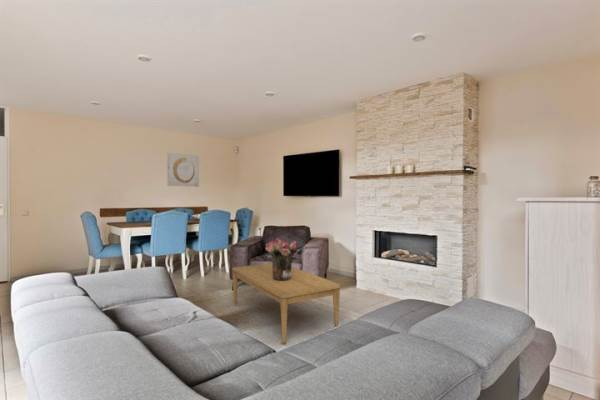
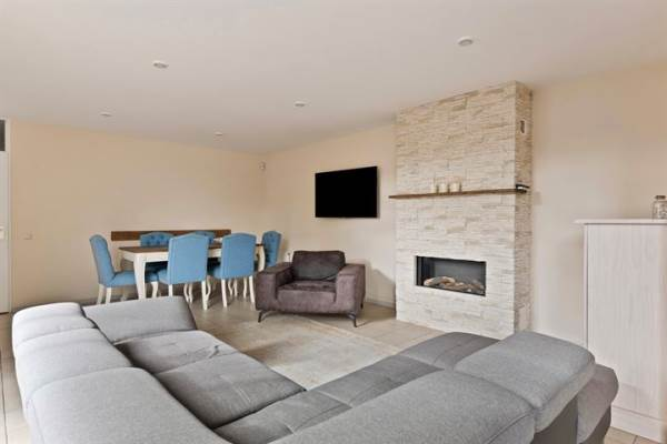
- wall art [166,152,200,188]
- coffee table [231,262,341,345]
- bouquet [265,237,300,280]
